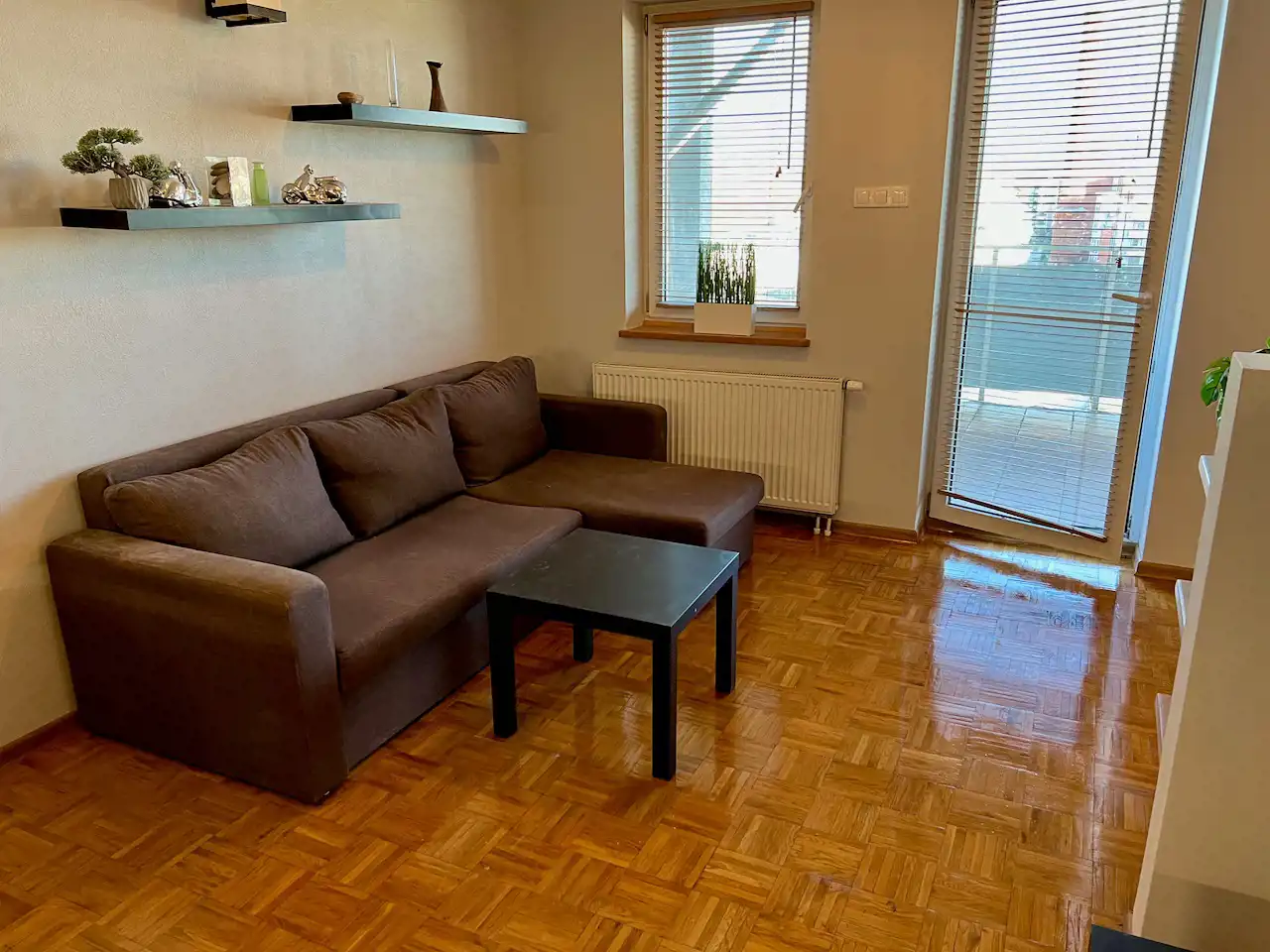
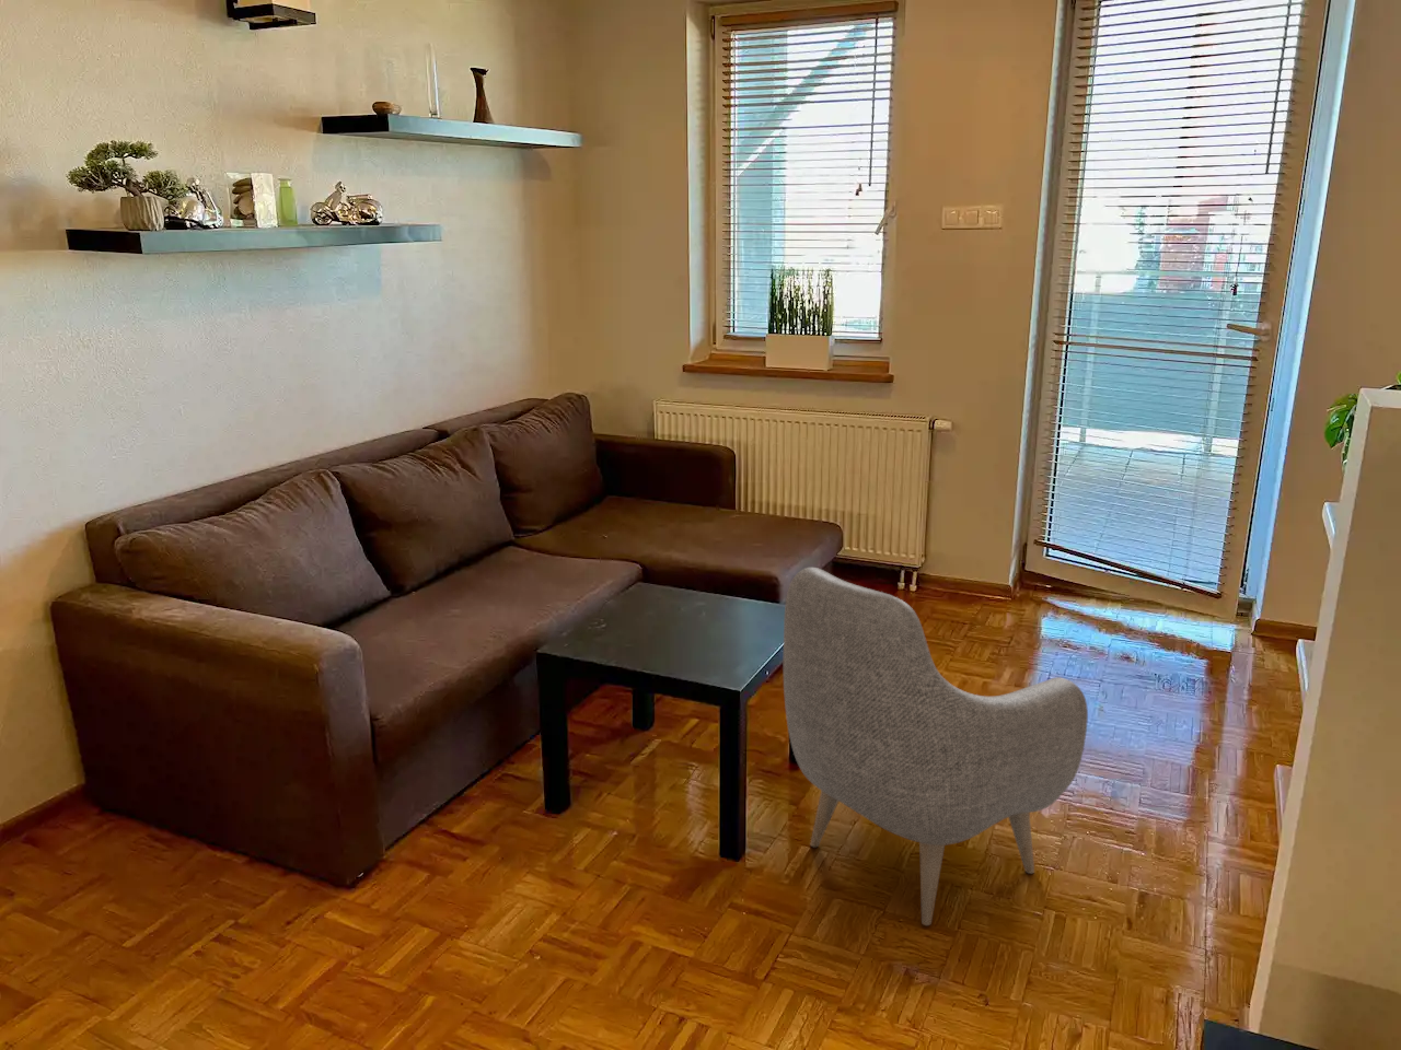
+ armchair [782,567,1089,926]
